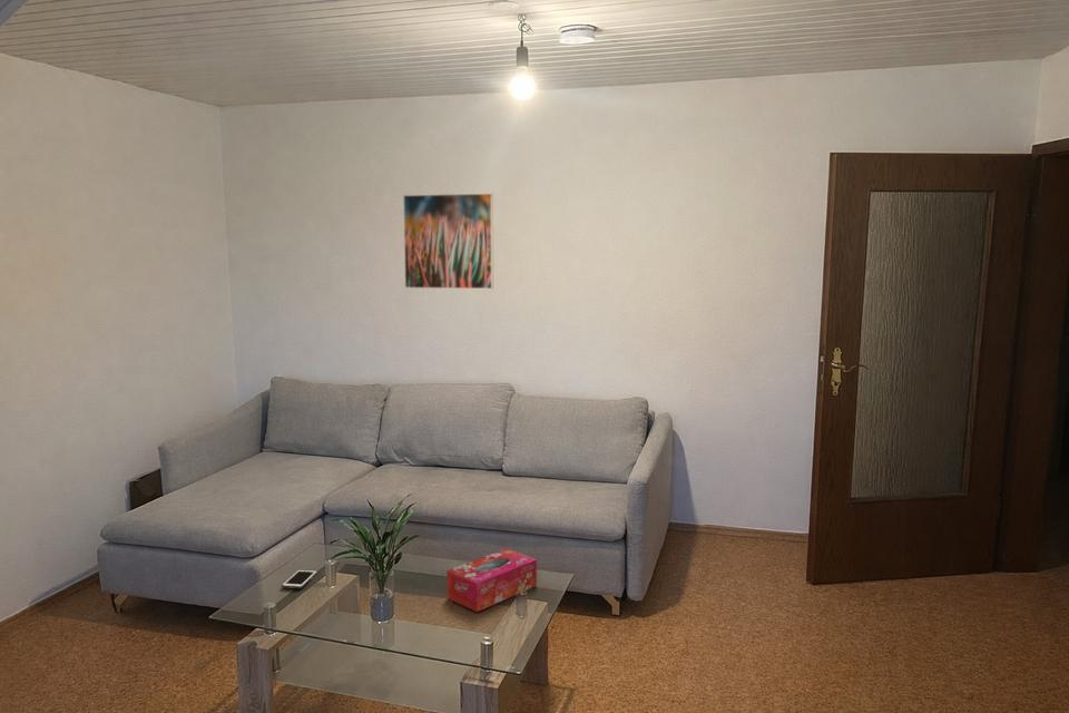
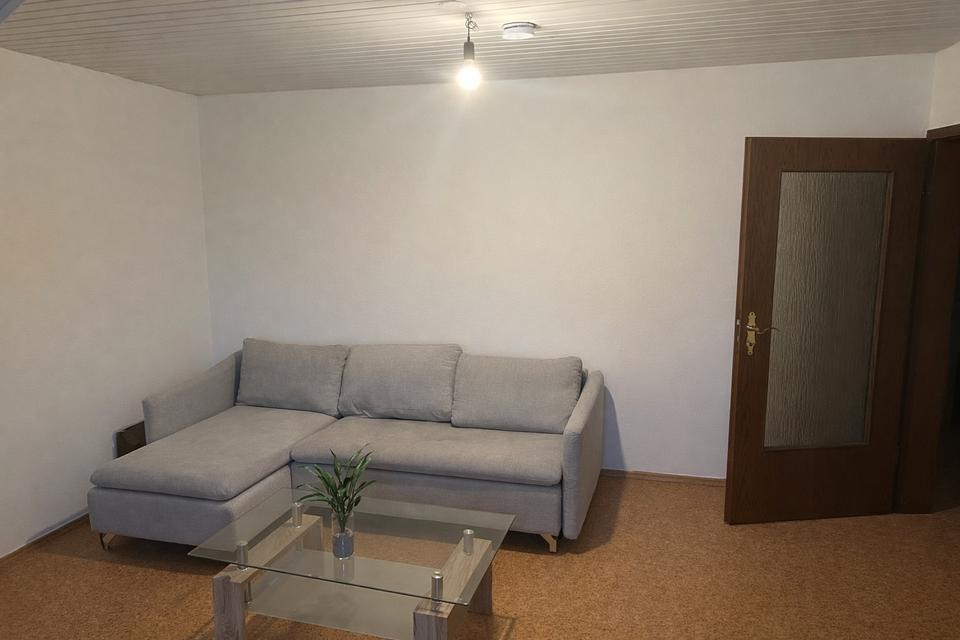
- tissue box [447,548,538,613]
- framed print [402,193,494,290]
- cell phone [281,568,318,589]
